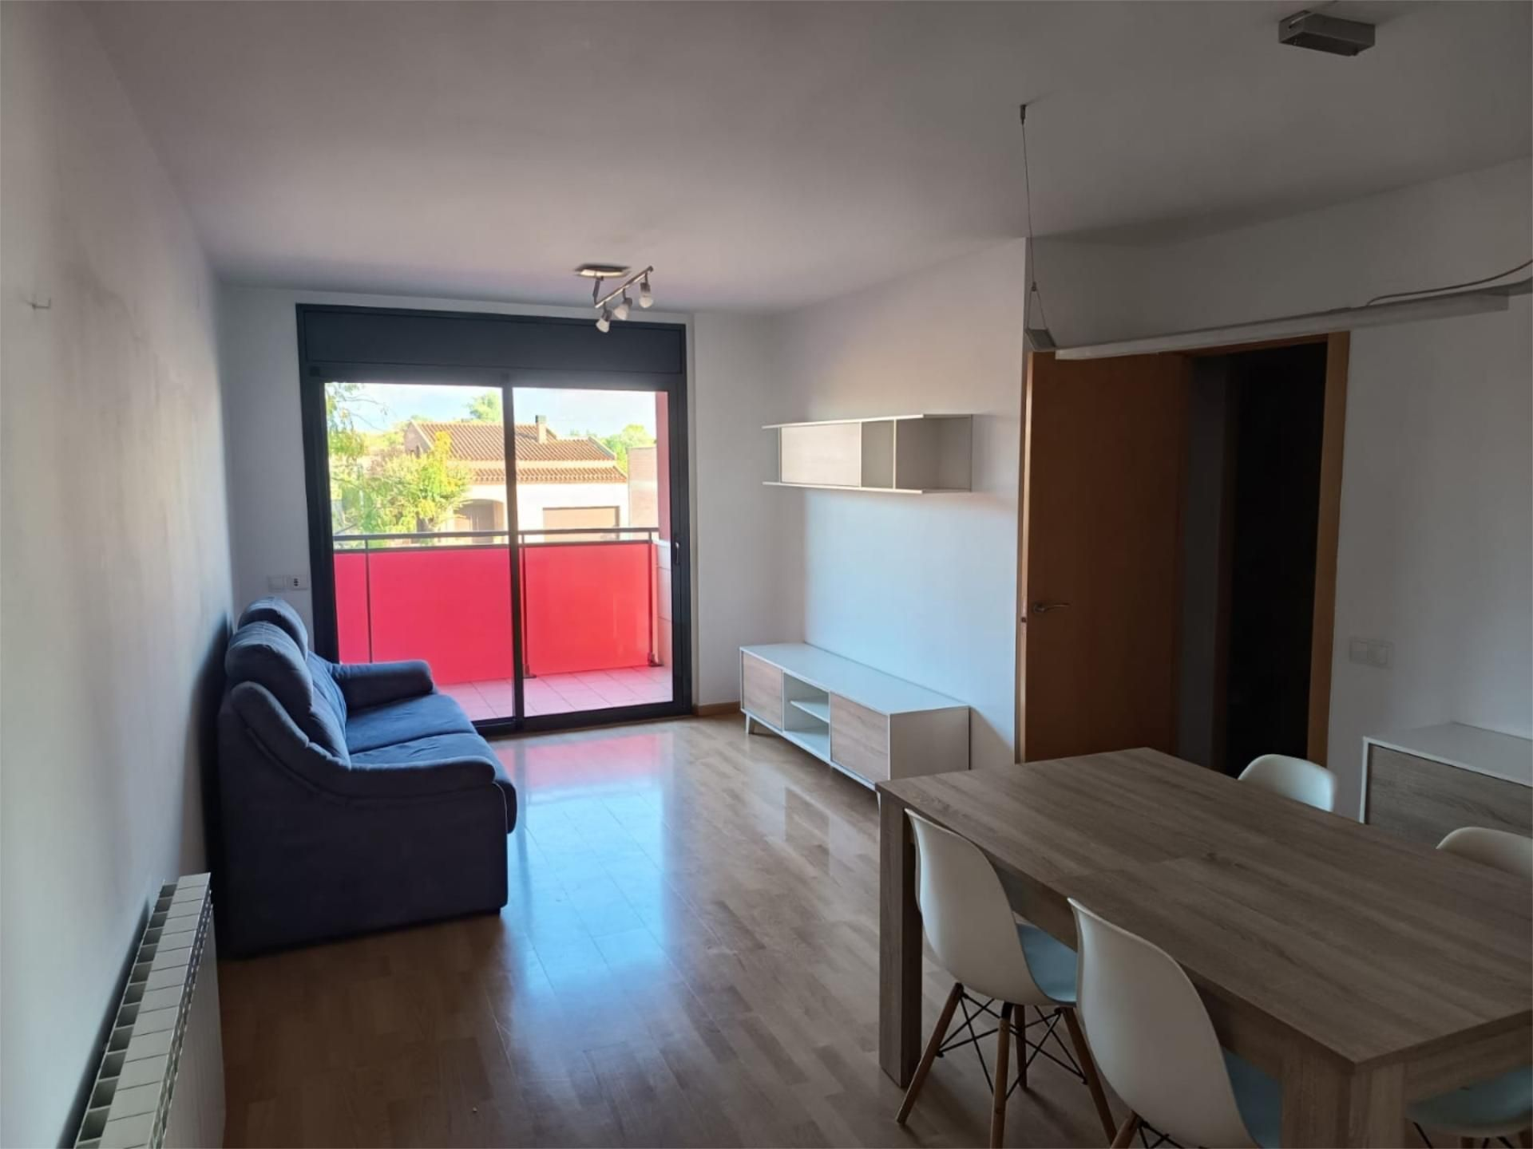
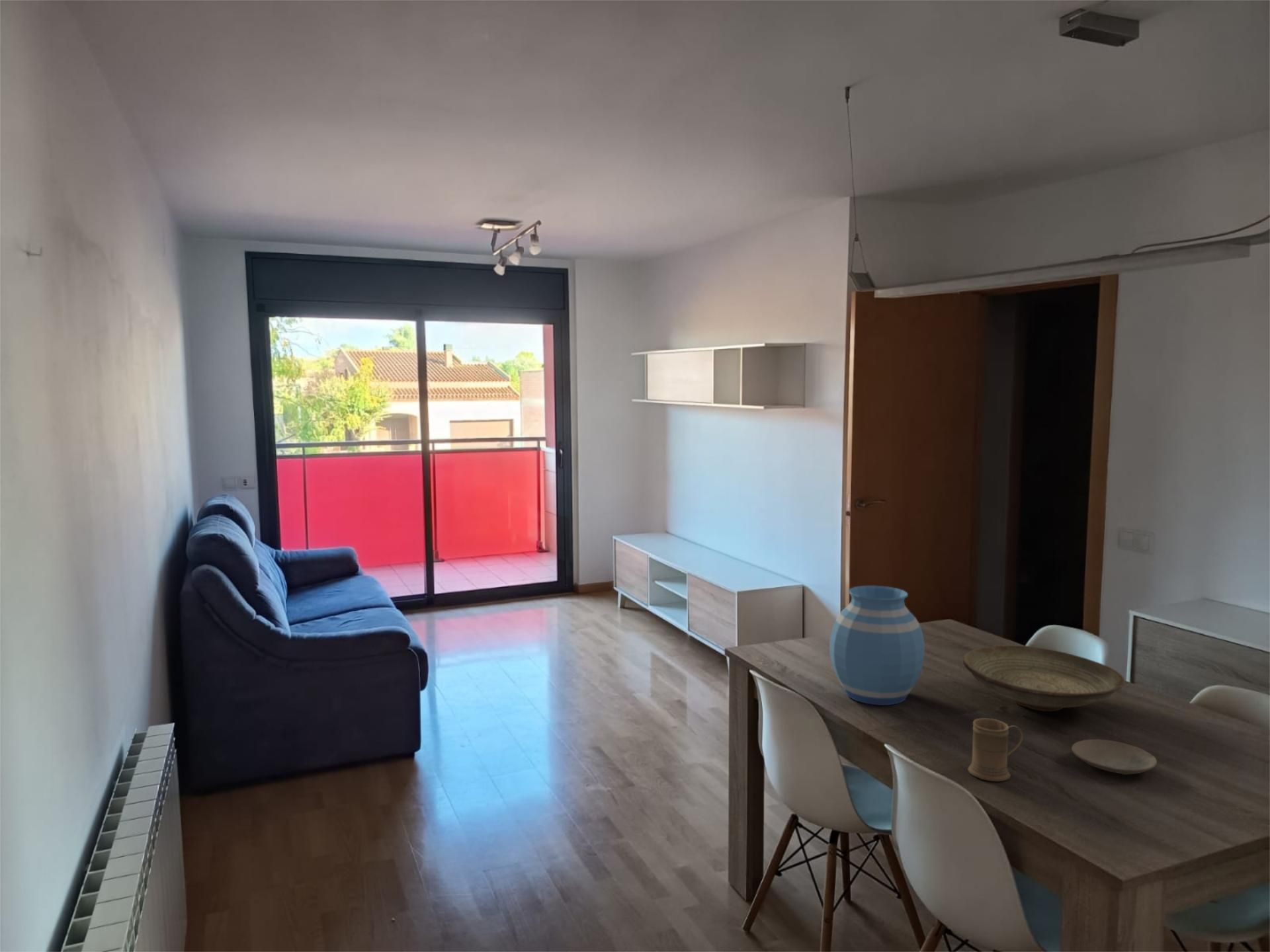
+ mug [967,717,1024,782]
+ decorative bowl [962,645,1126,712]
+ plate [1071,738,1158,775]
+ vase [829,585,925,706]
